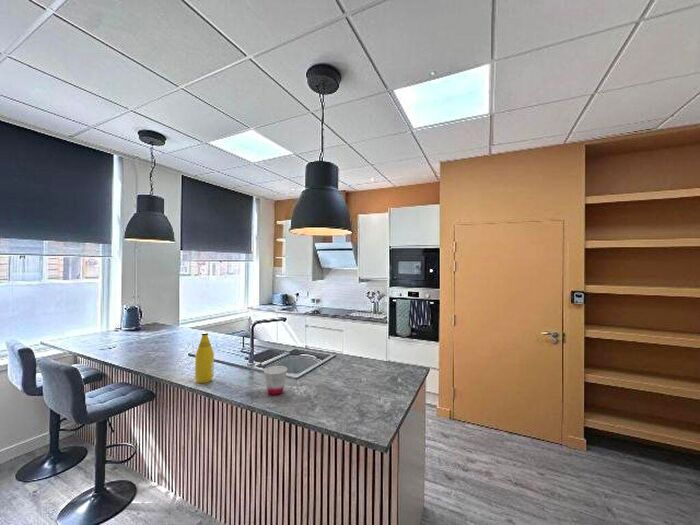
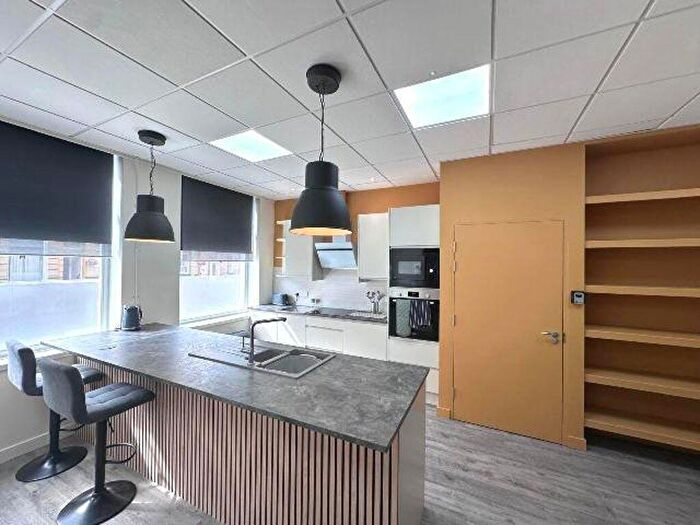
- bottle [194,331,215,384]
- cup [263,365,288,396]
